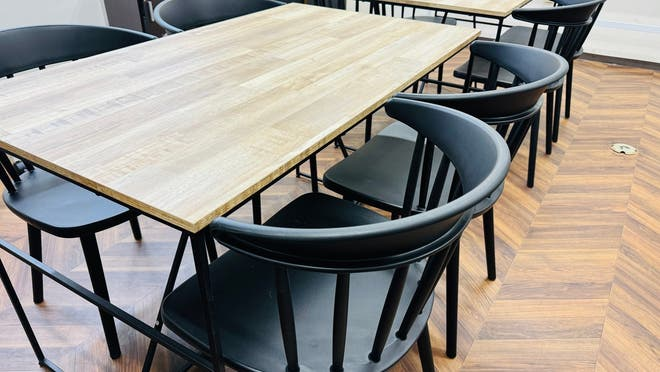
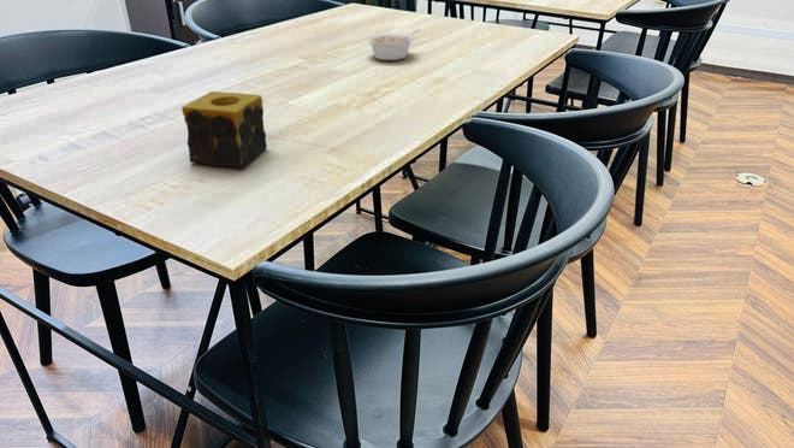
+ legume [366,29,421,61]
+ candle [180,90,268,169]
